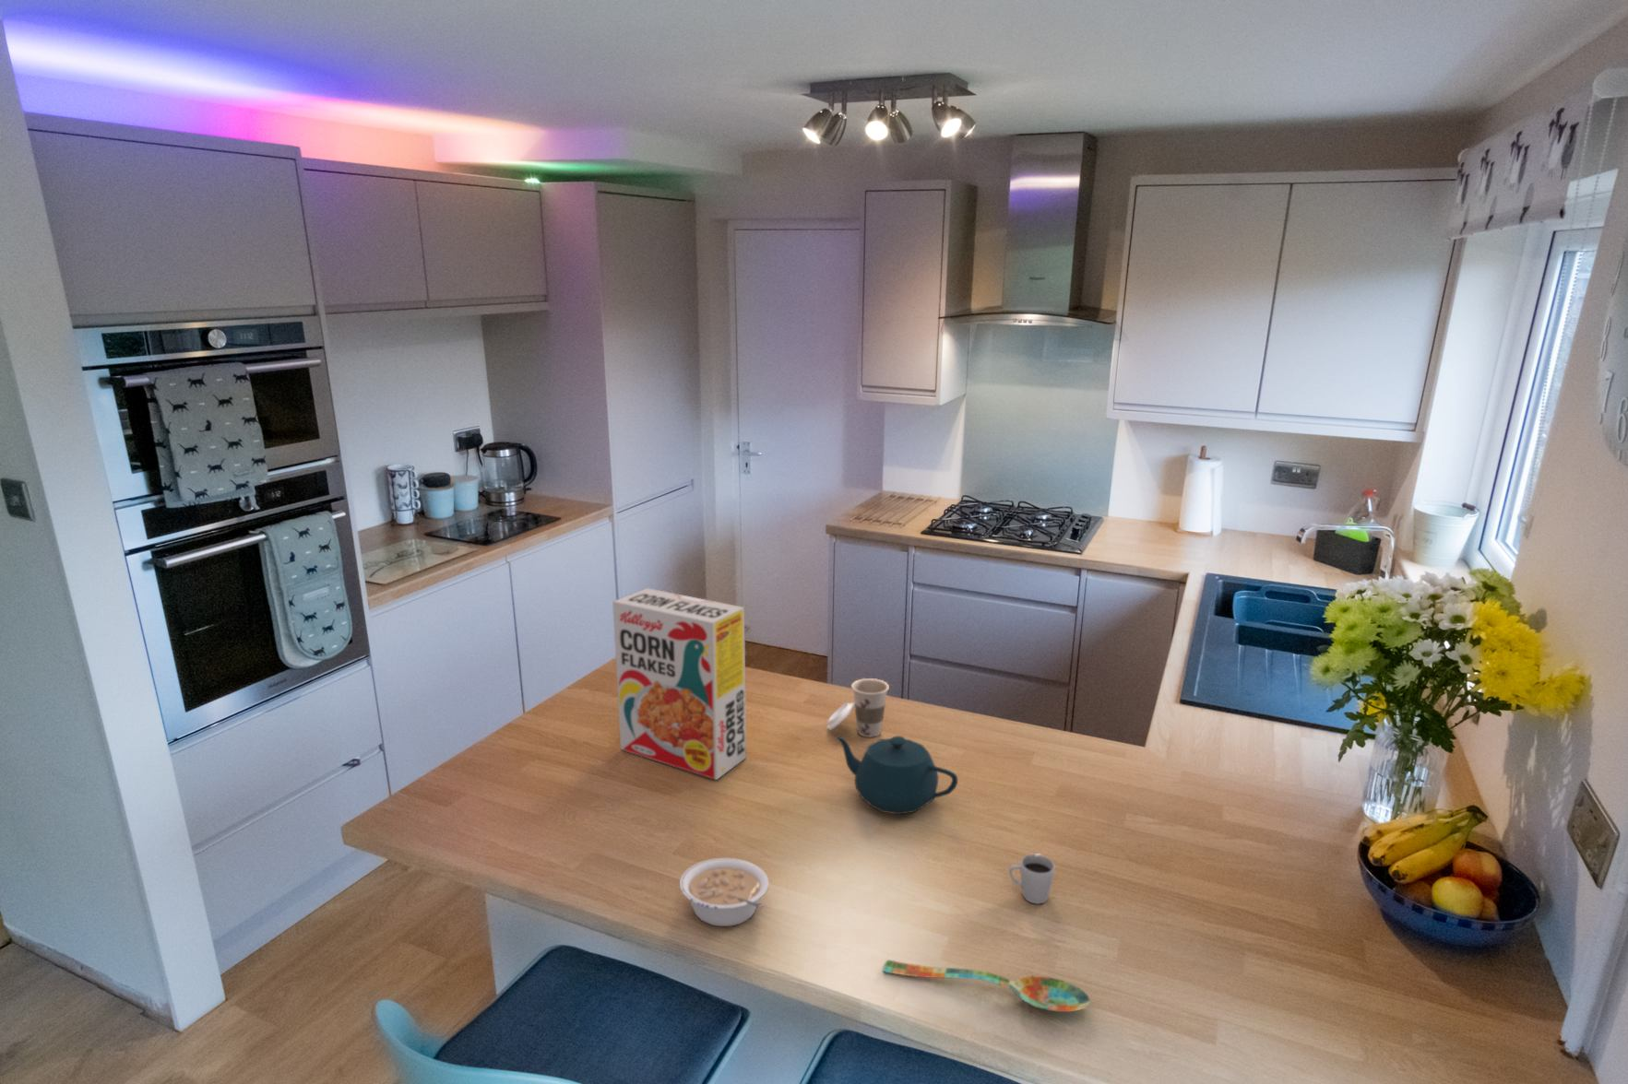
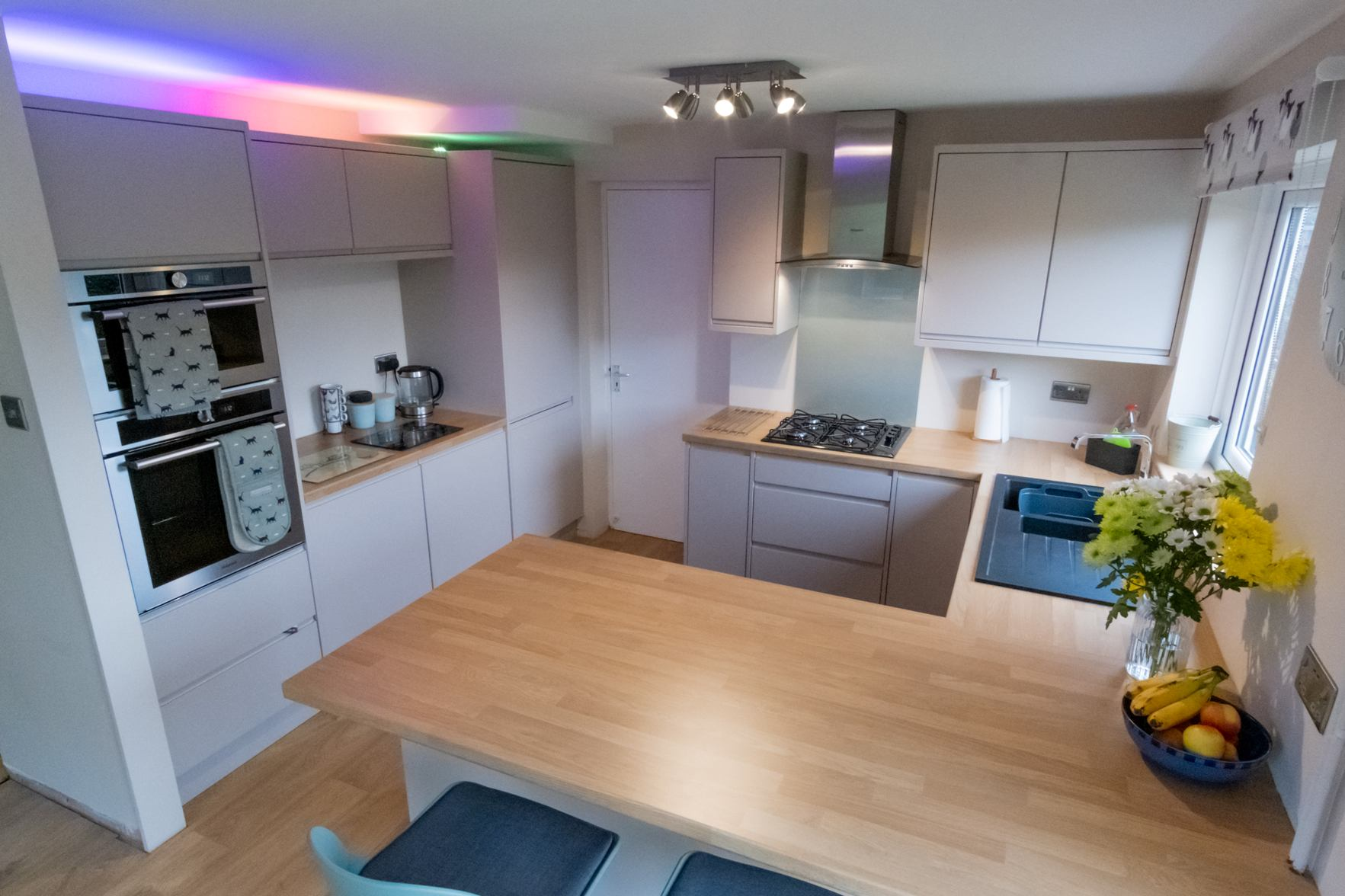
- legume [679,858,770,927]
- teapot [833,734,959,815]
- spoon [882,959,1091,1013]
- cereal box [611,587,747,780]
- cup [1008,853,1057,904]
- cup [827,678,890,738]
